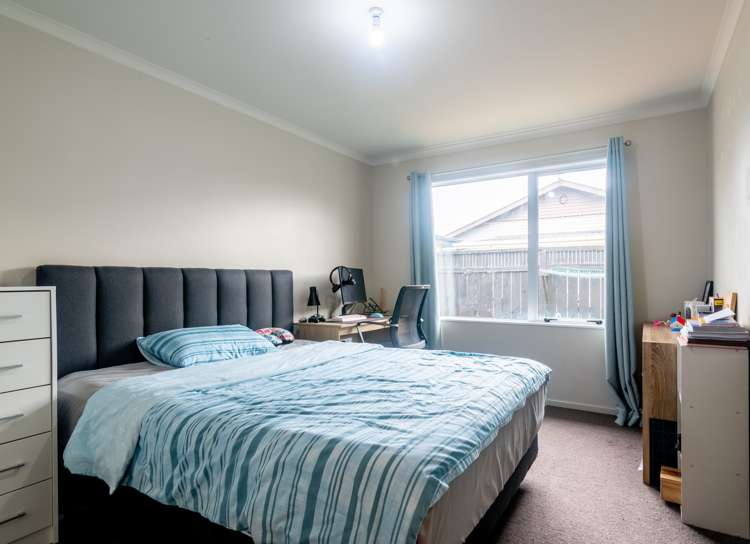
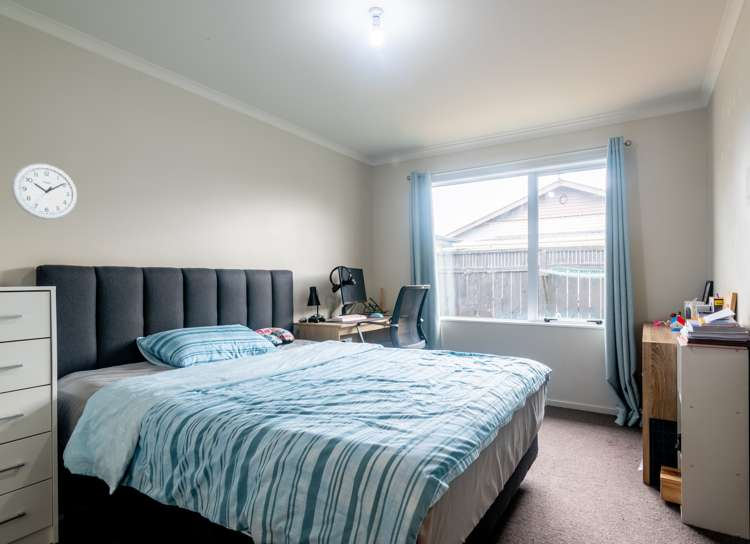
+ wall clock [10,162,78,221]
